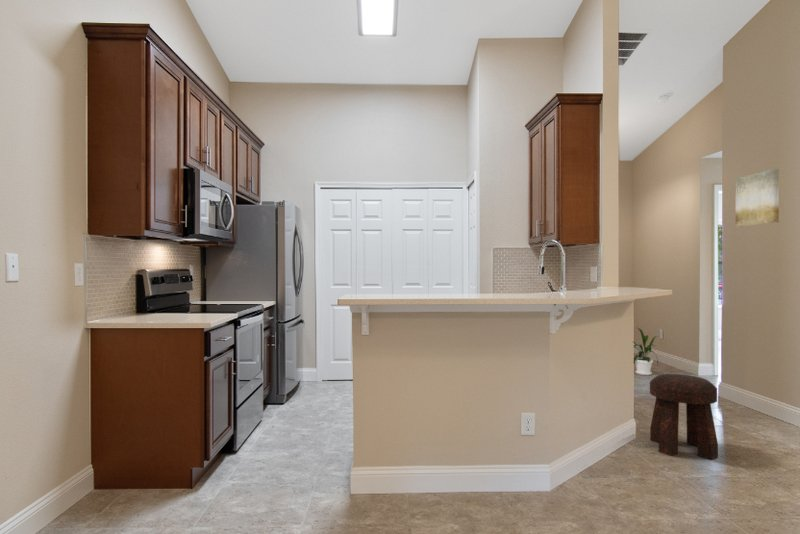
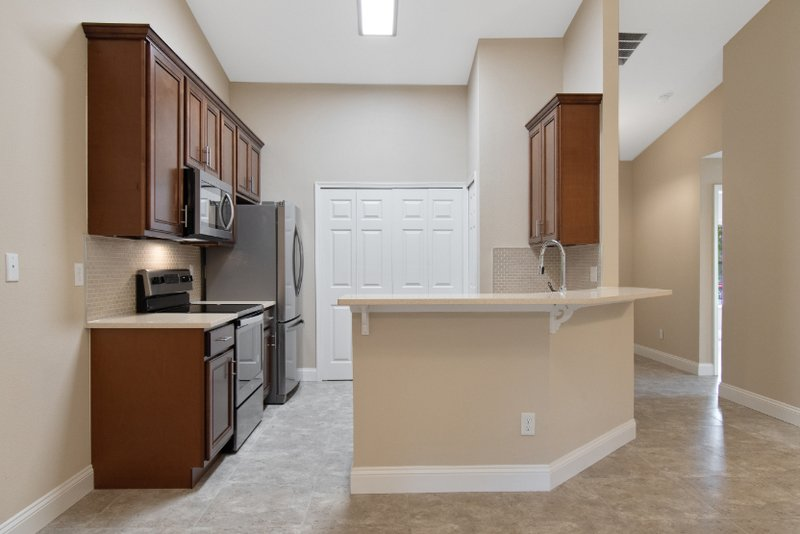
- wall art [735,168,780,227]
- stool [649,373,719,461]
- house plant [633,326,659,376]
